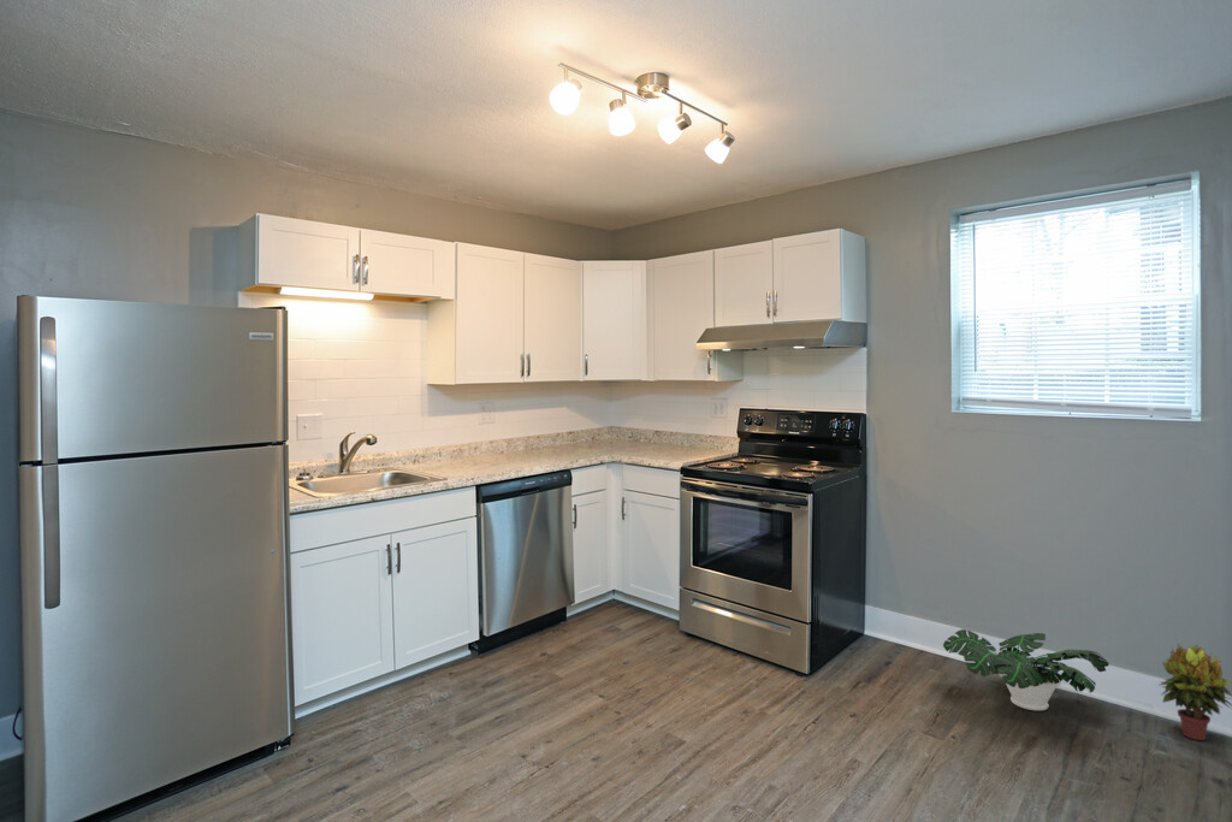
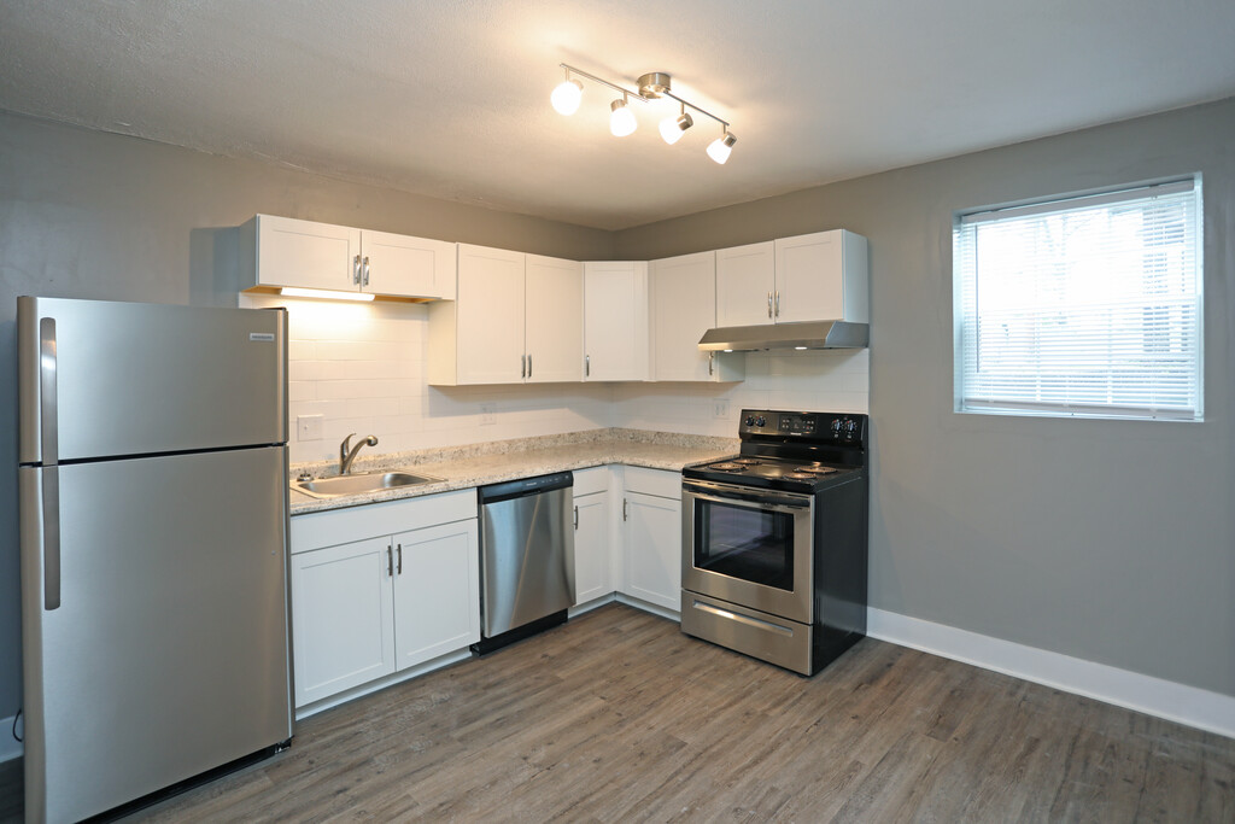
- potted plant [1159,643,1232,741]
- potted plant [942,628,1109,711]
